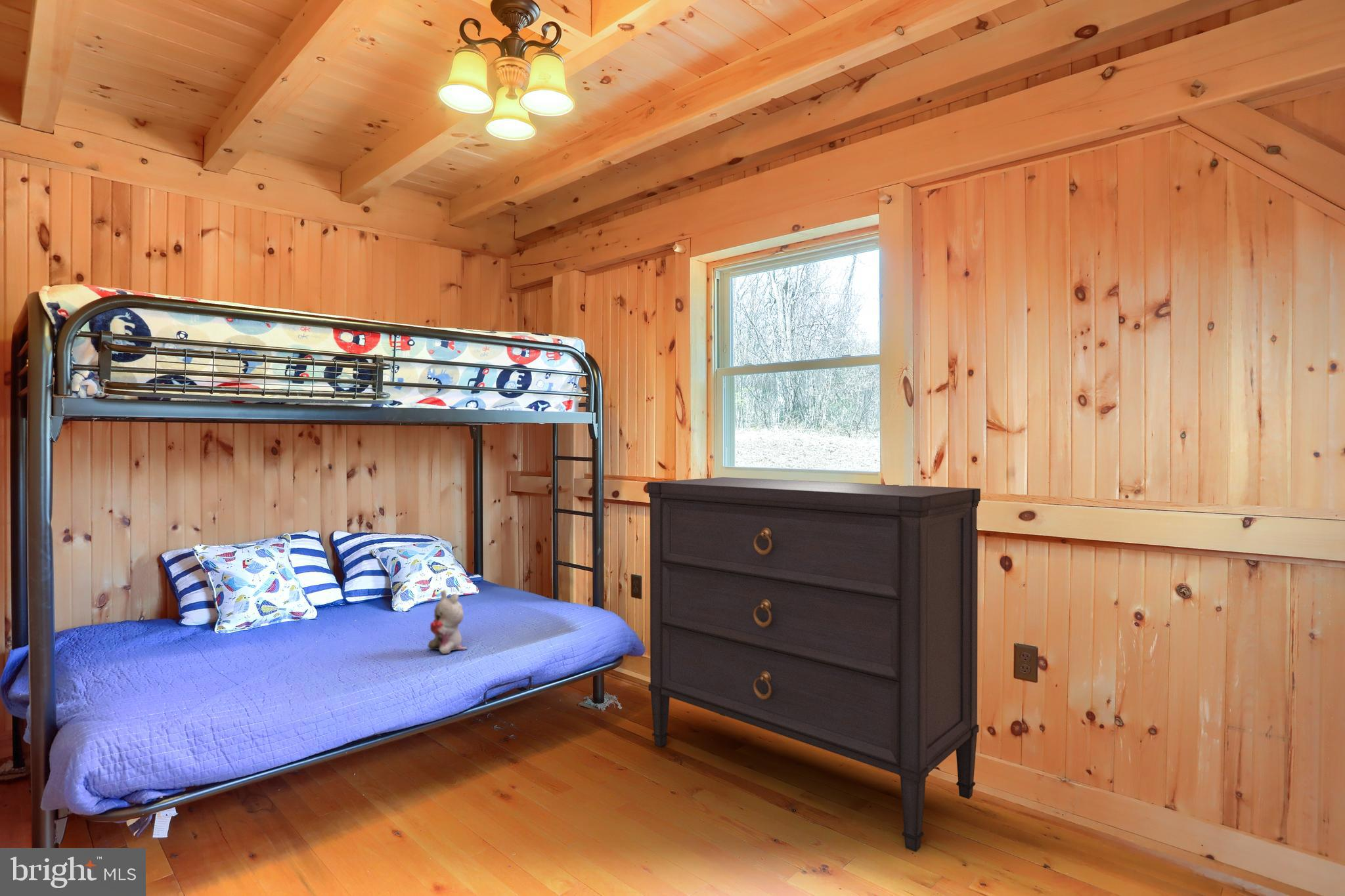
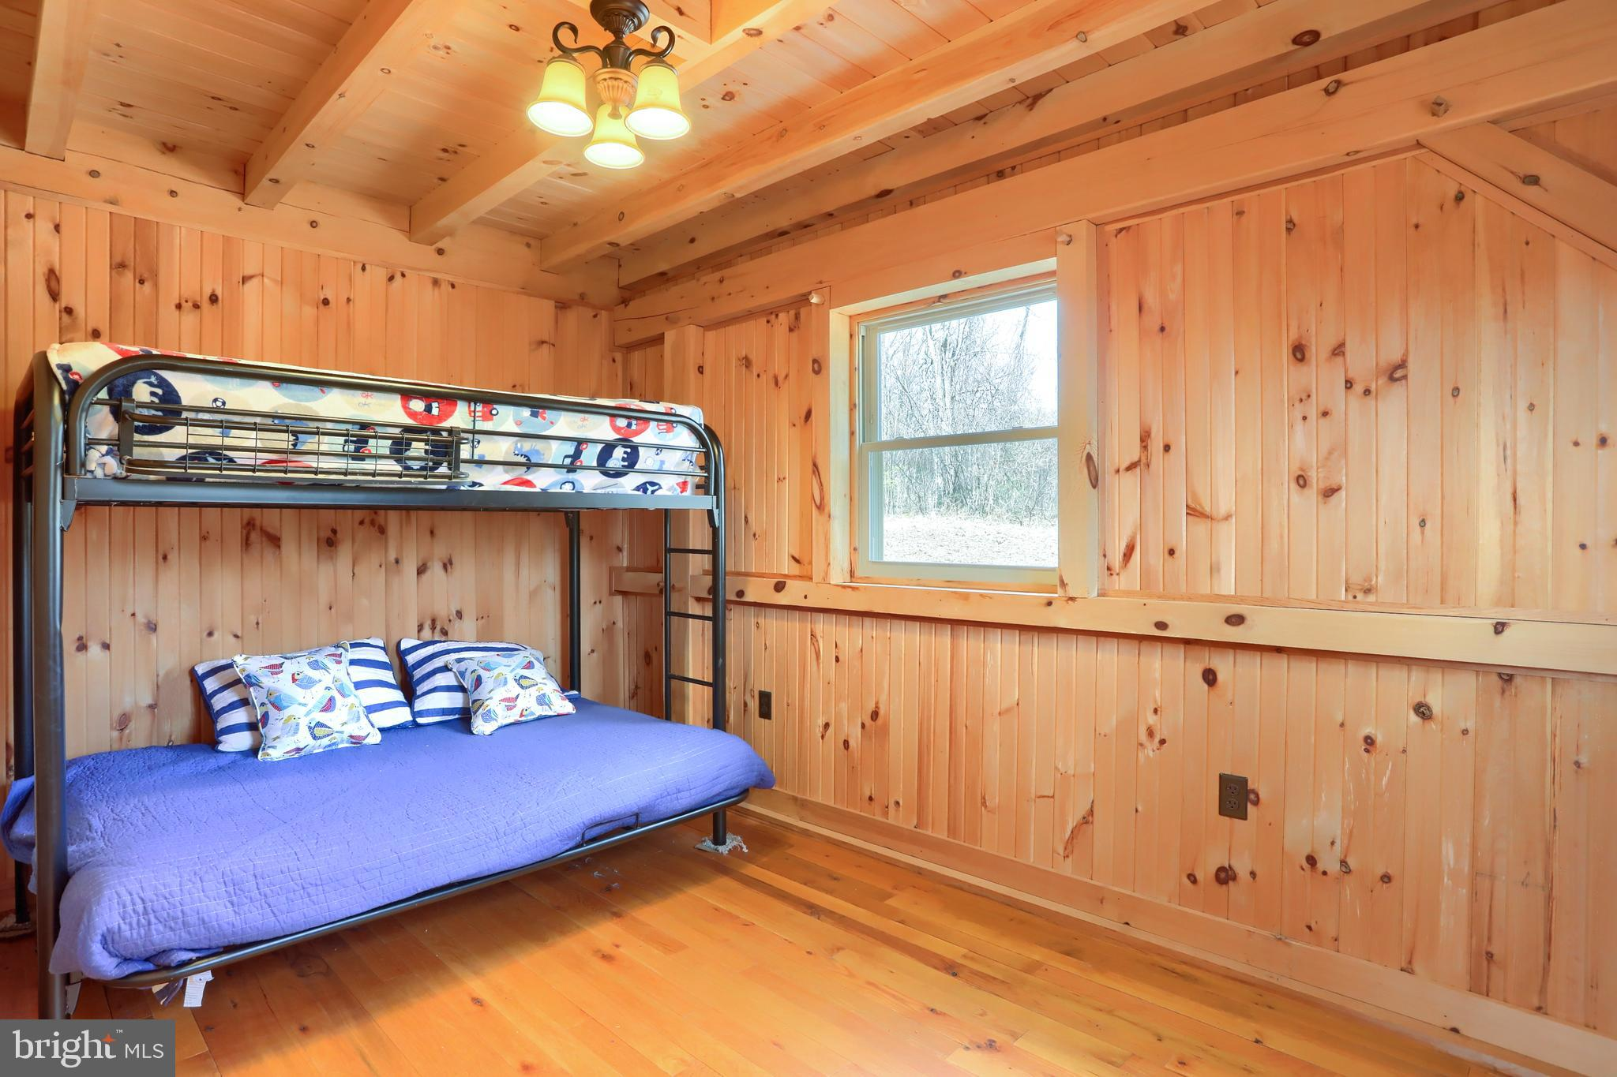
- dresser [647,477,981,853]
- plush toy [427,589,468,654]
